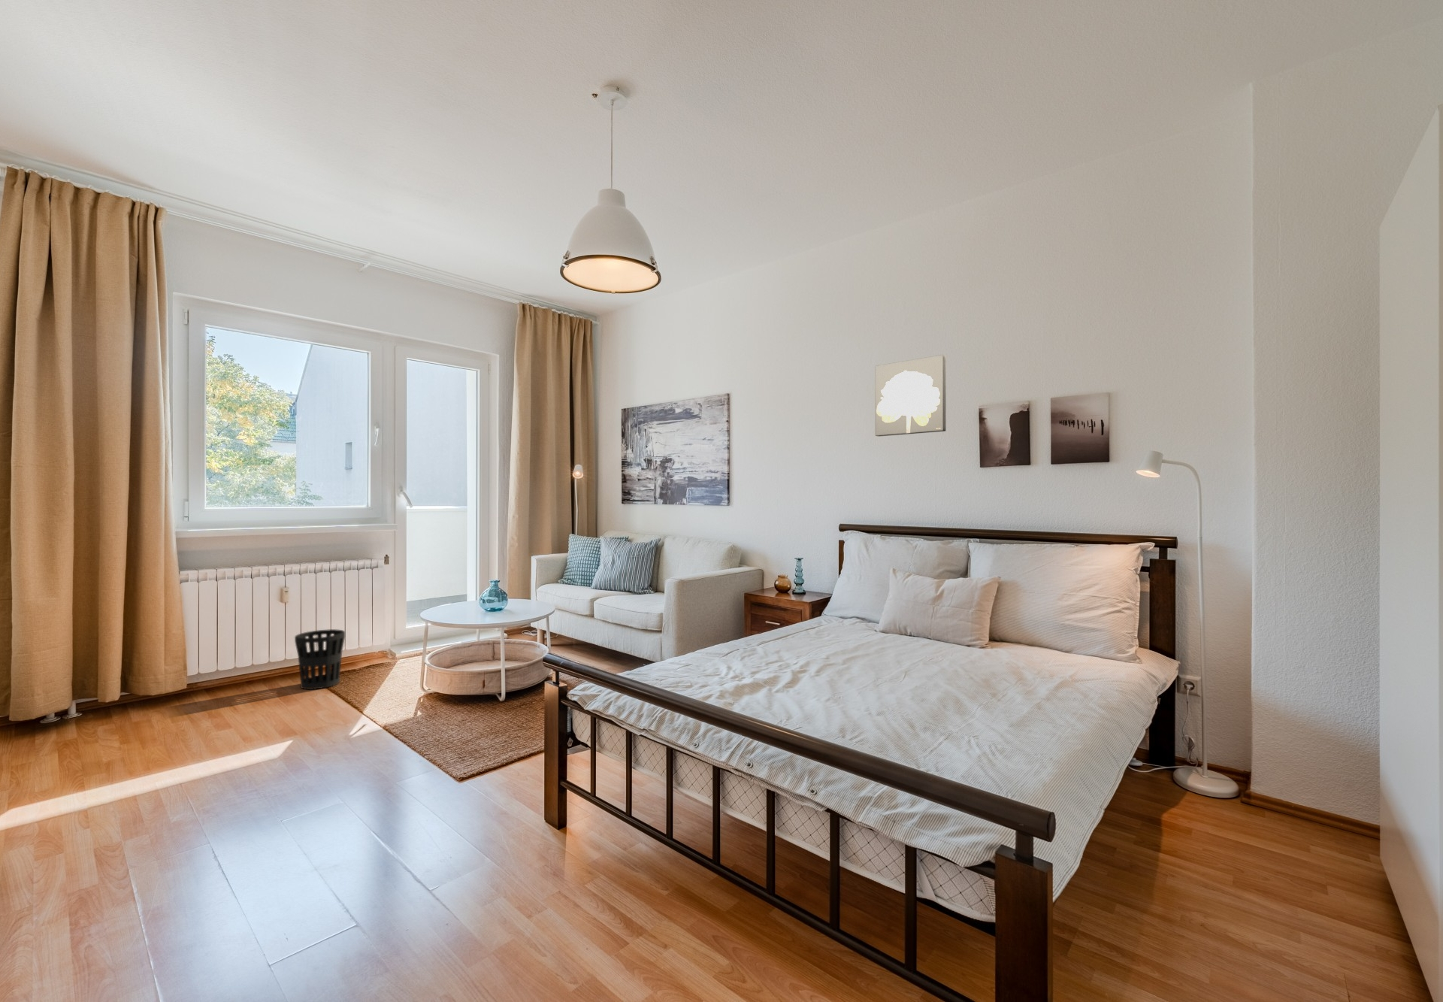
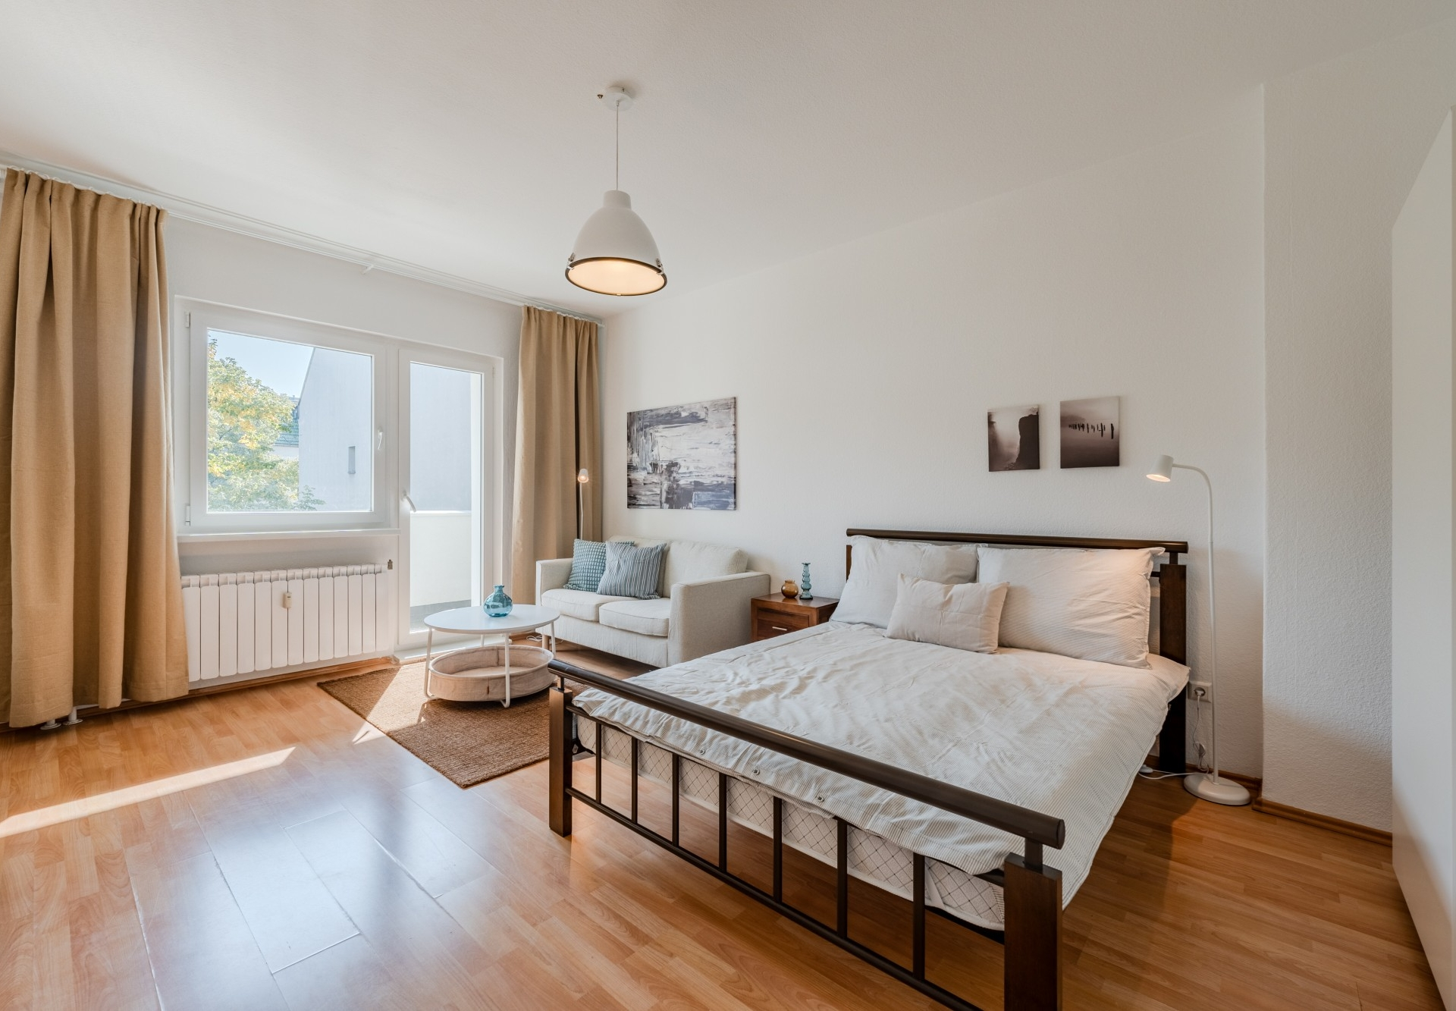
- wastebasket [294,628,345,690]
- wall art [875,354,947,436]
